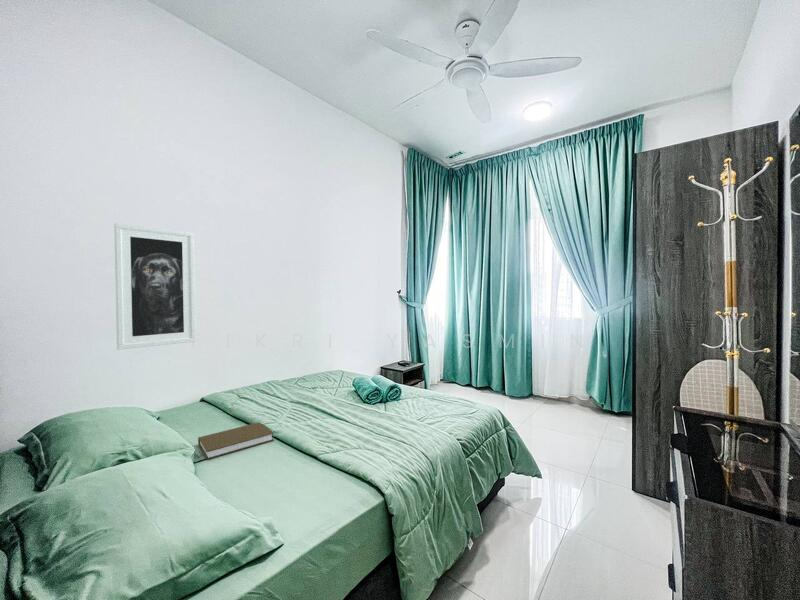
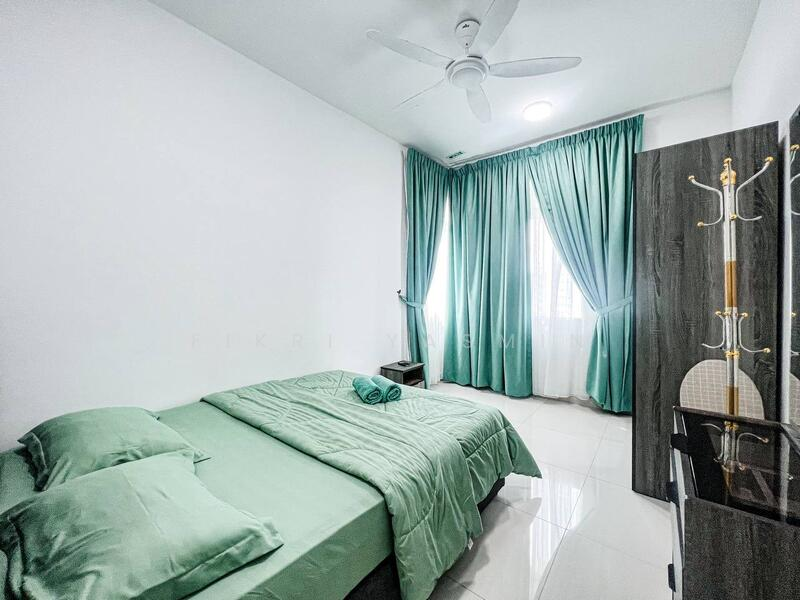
- book [197,421,275,460]
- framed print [113,222,197,351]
